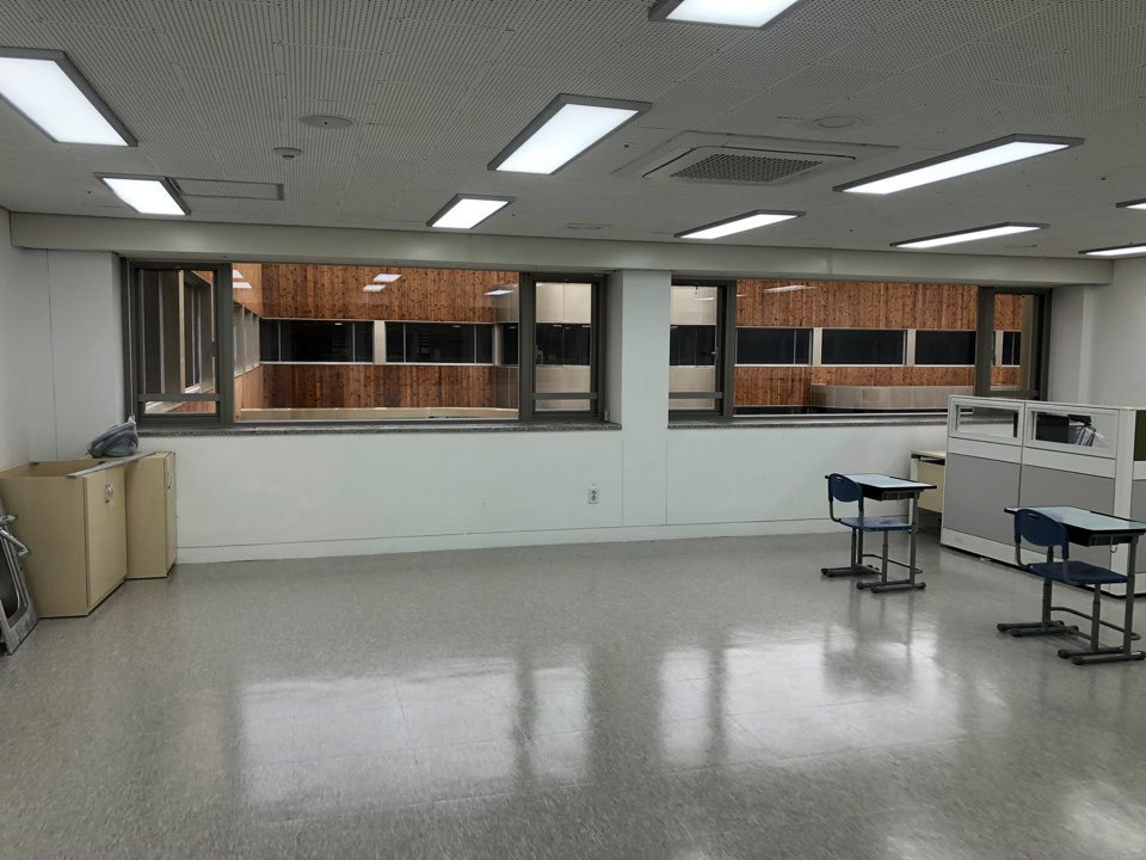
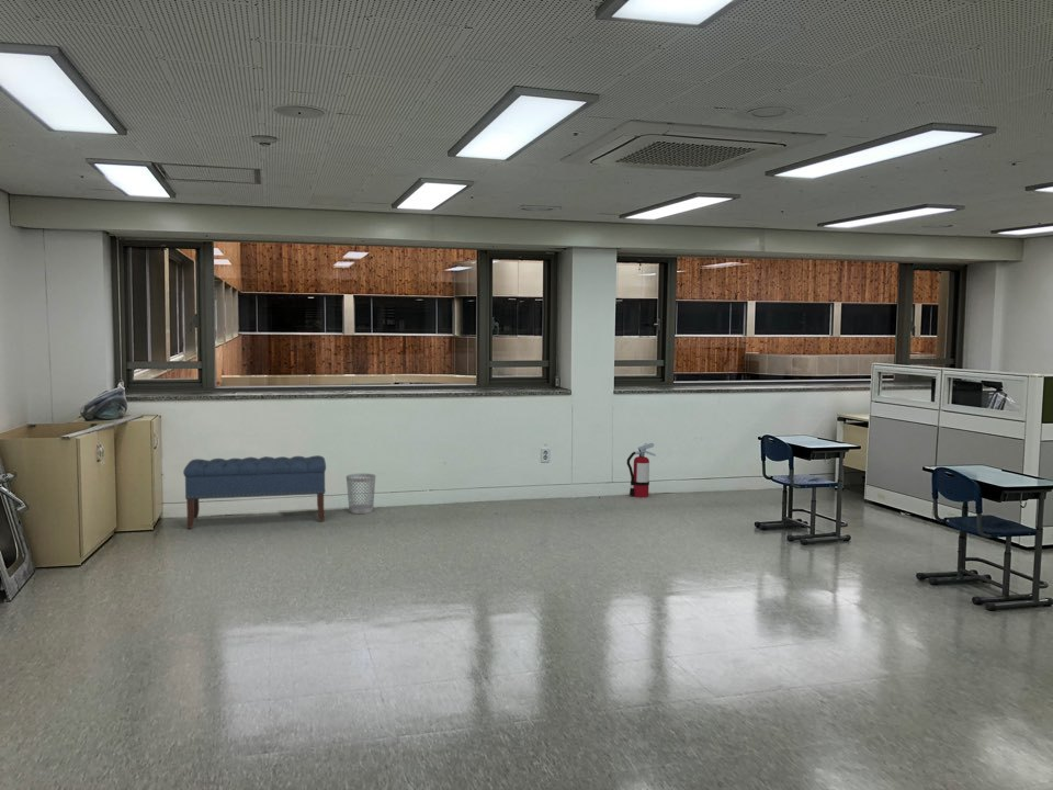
+ bench [182,454,327,530]
+ wastebasket [346,472,377,515]
+ fire extinguisher [626,442,656,498]
